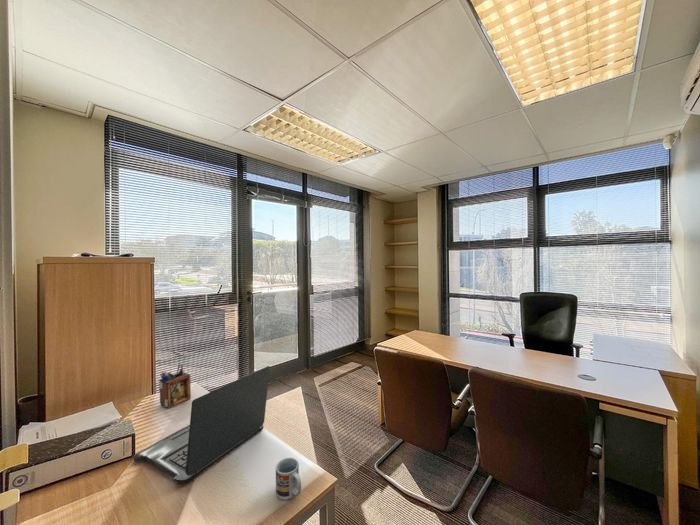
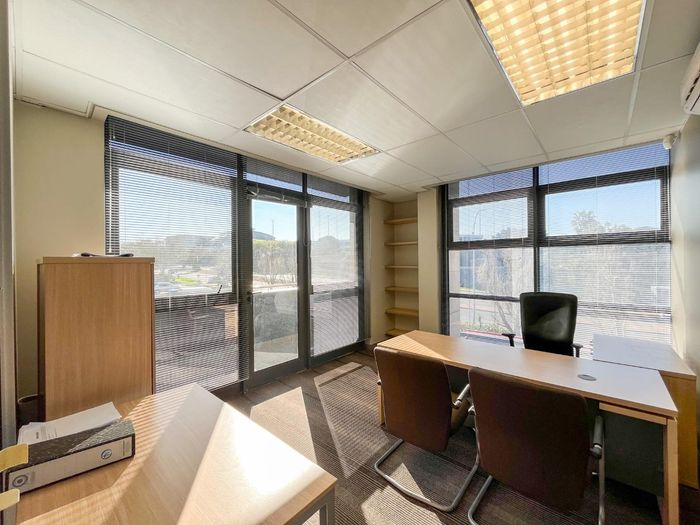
- desk organizer [158,363,192,409]
- laptop [131,365,270,485]
- cup [275,457,302,501]
